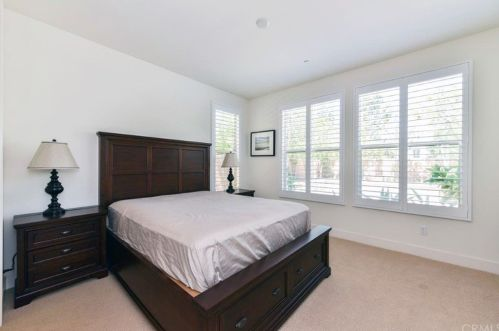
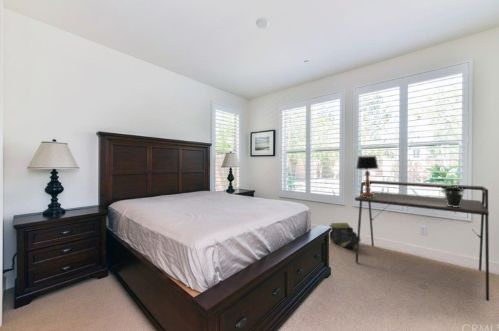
+ backpack [329,222,362,249]
+ desk [354,180,490,302]
+ table lamp [355,155,379,198]
+ potted plant [441,171,467,207]
